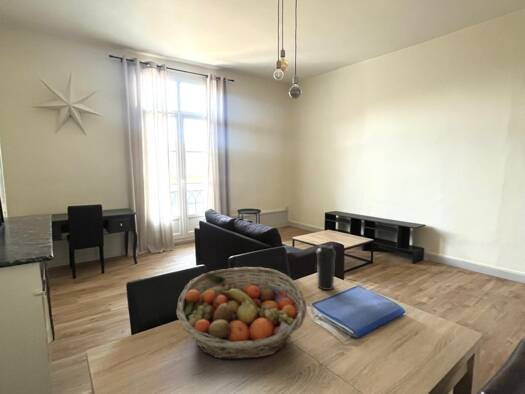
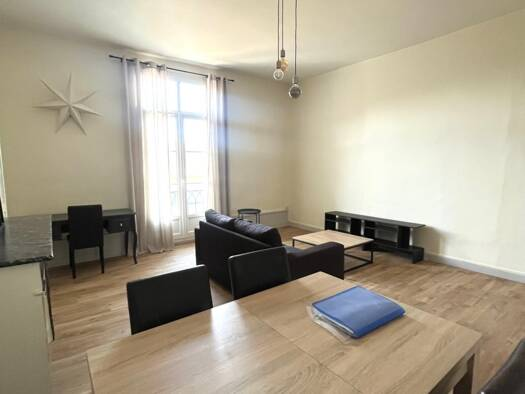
- water bottle [316,244,337,291]
- fruit basket [175,266,308,360]
